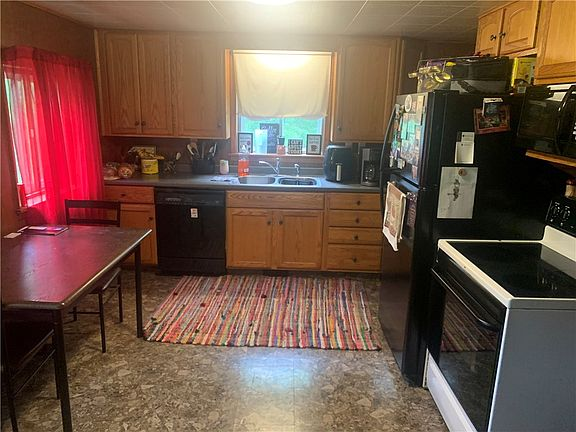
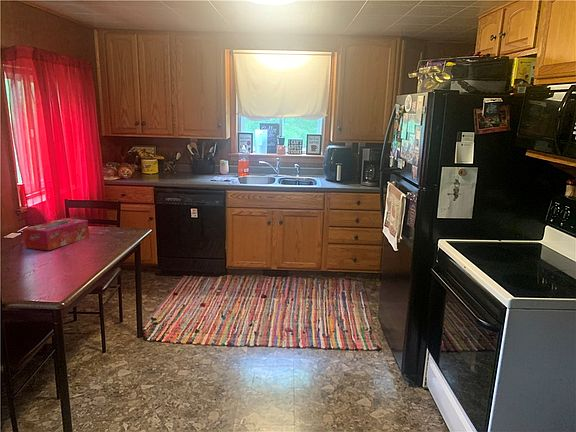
+ tissue box [22,217,90,251]
